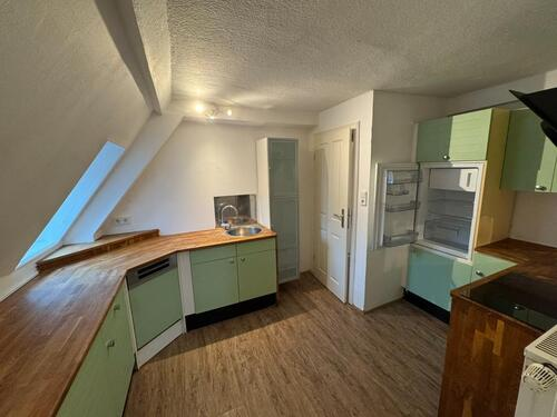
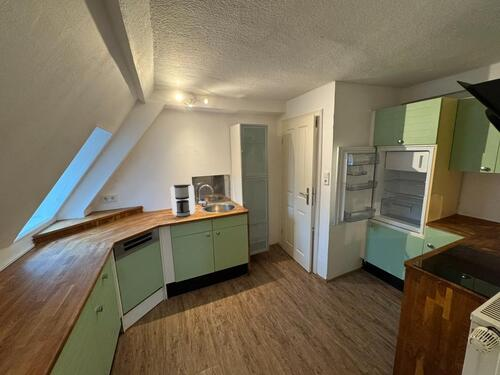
+ coffee maker [170,184,196,218]
